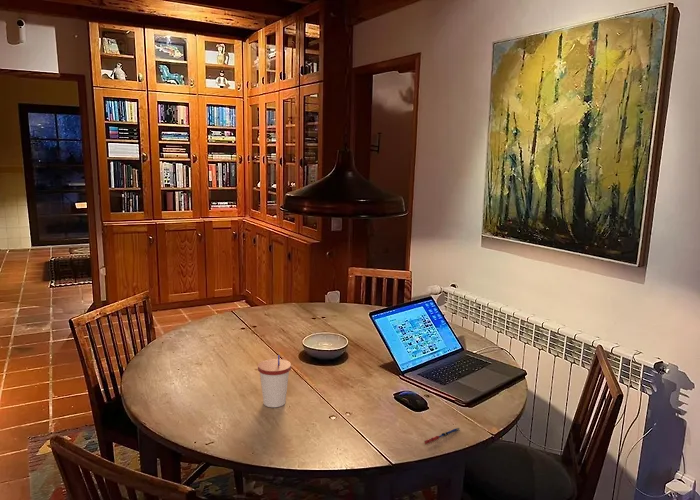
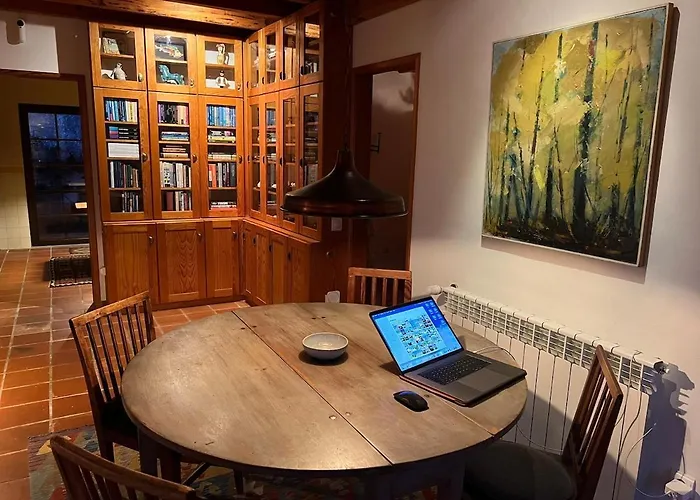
- pen [423,427,460,445]
- cup [257,354,292,408]
